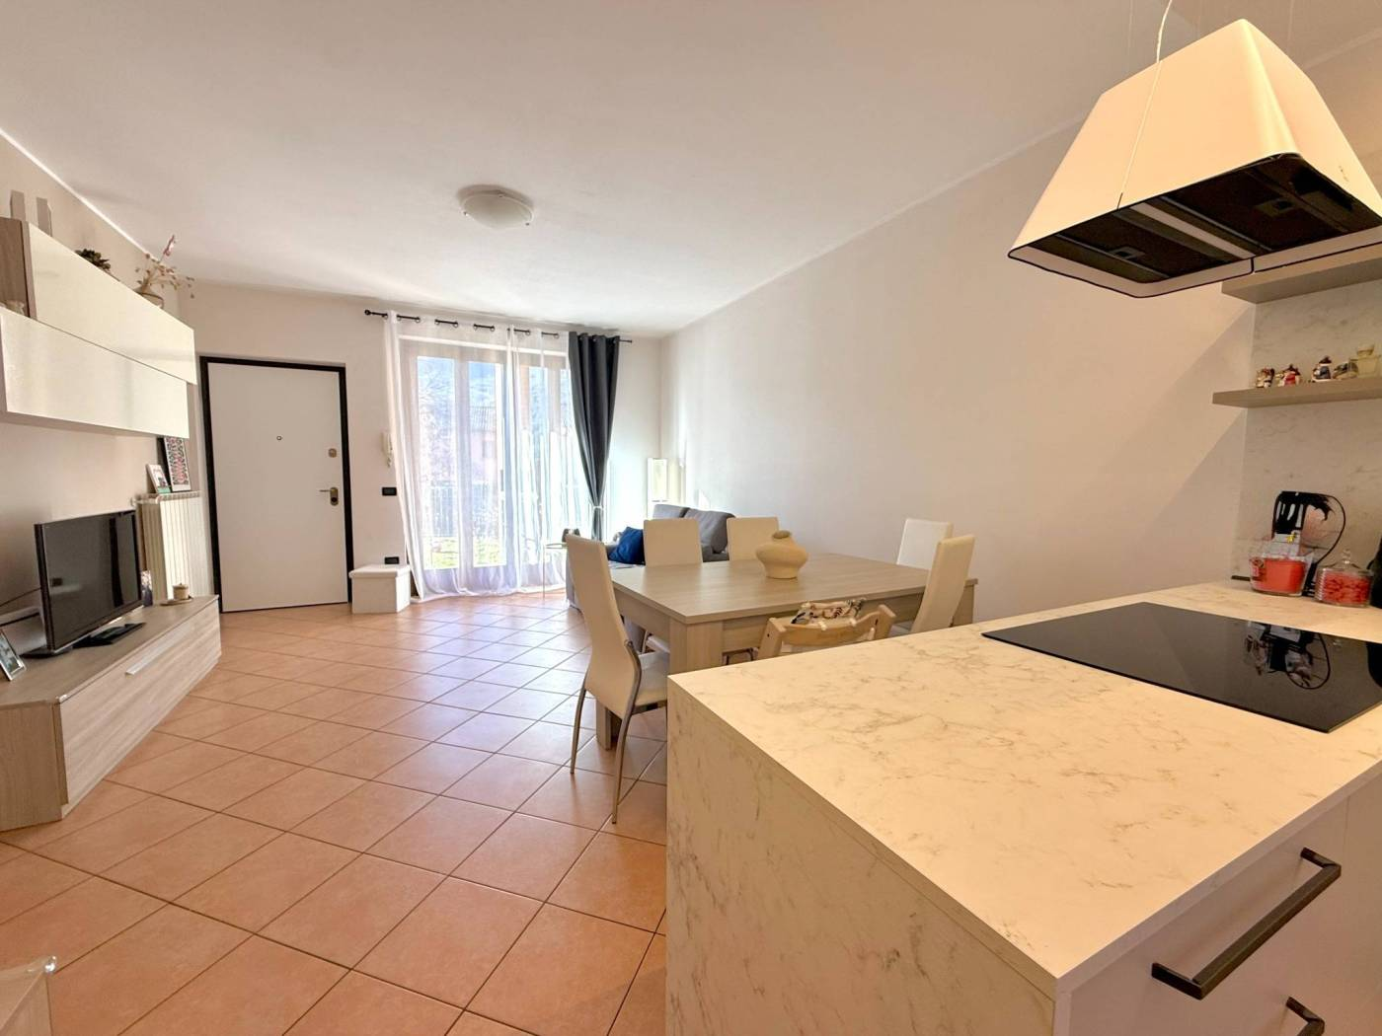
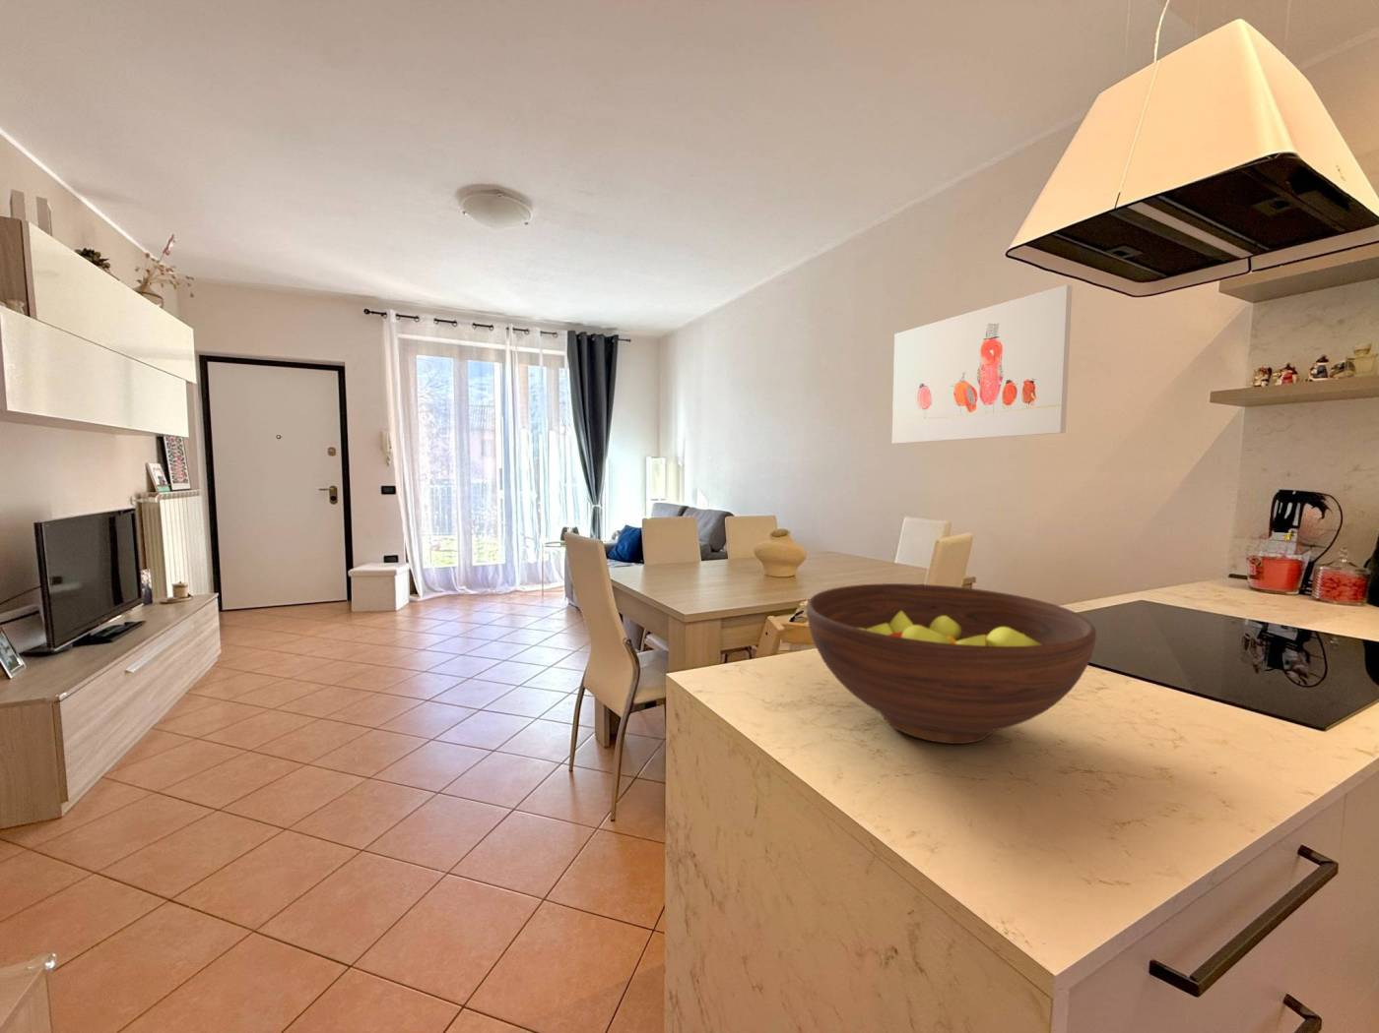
+ fruit bowl [806,583,1098,744]
+ wall art [891,283,1074,445]
